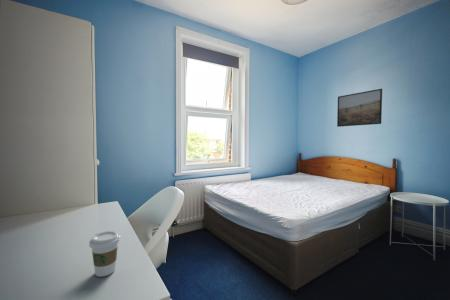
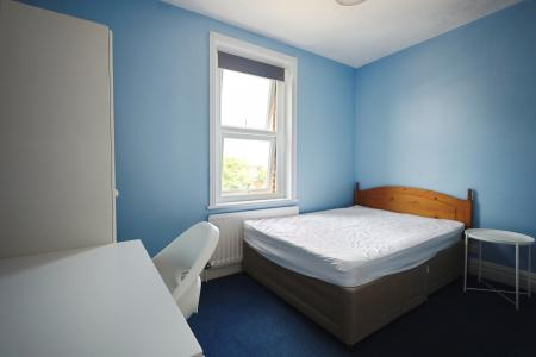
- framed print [336,88,383,128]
- coffee cup [88,230,121,278]
